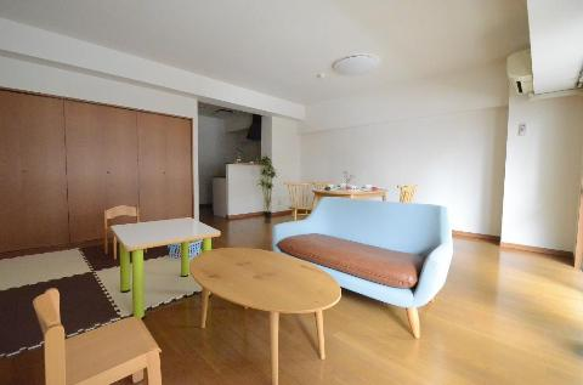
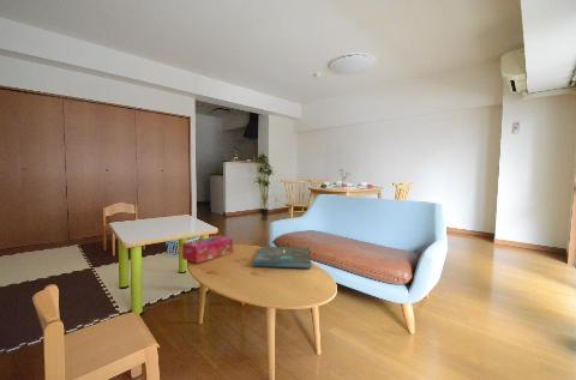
+ tissue box [181,234,234,265]
+ board game [252,245,312,269]
